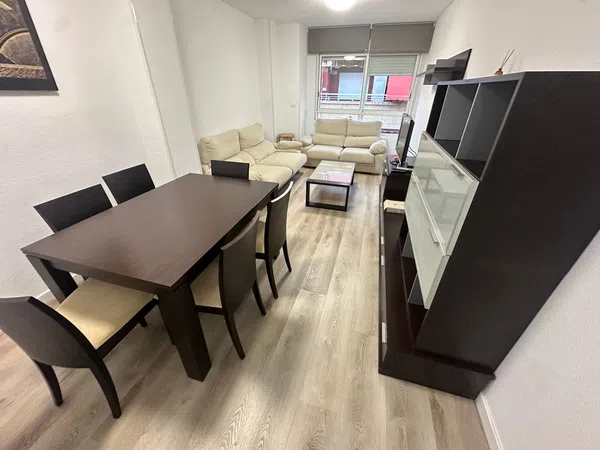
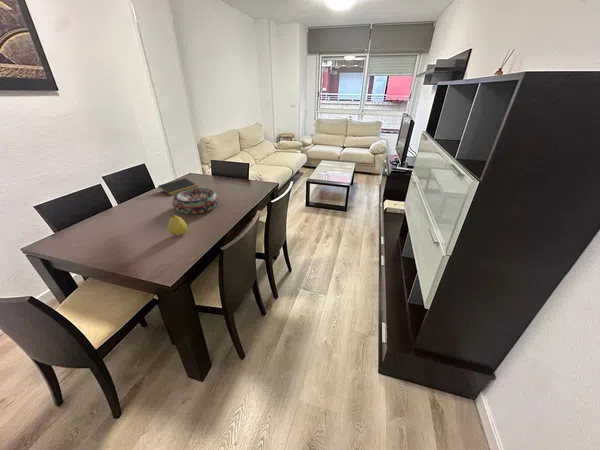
+ notepad [157,177,199,197]
+ fruit [167,214,188,237]
+ decorative bowl [171,187,219,215]
